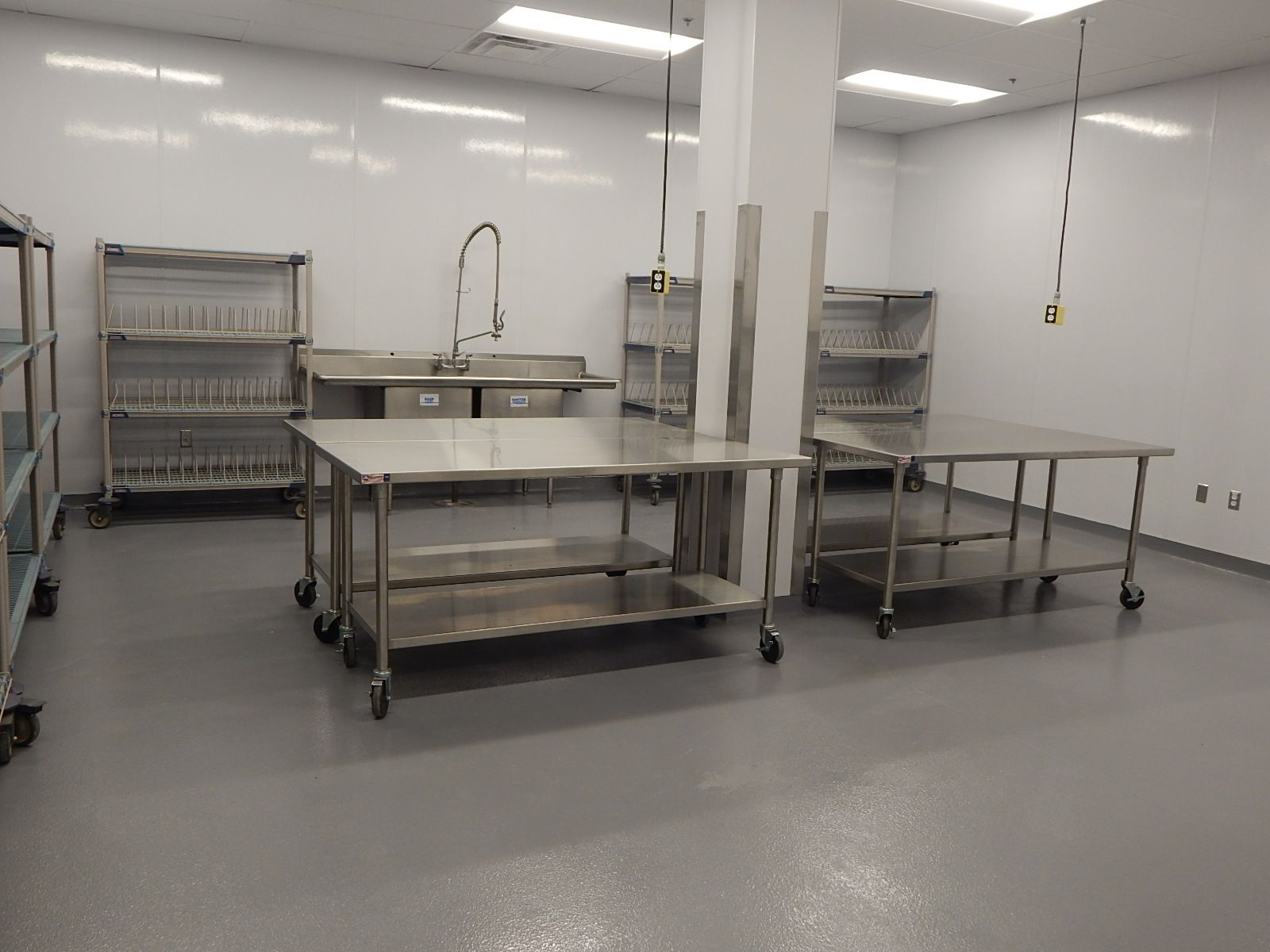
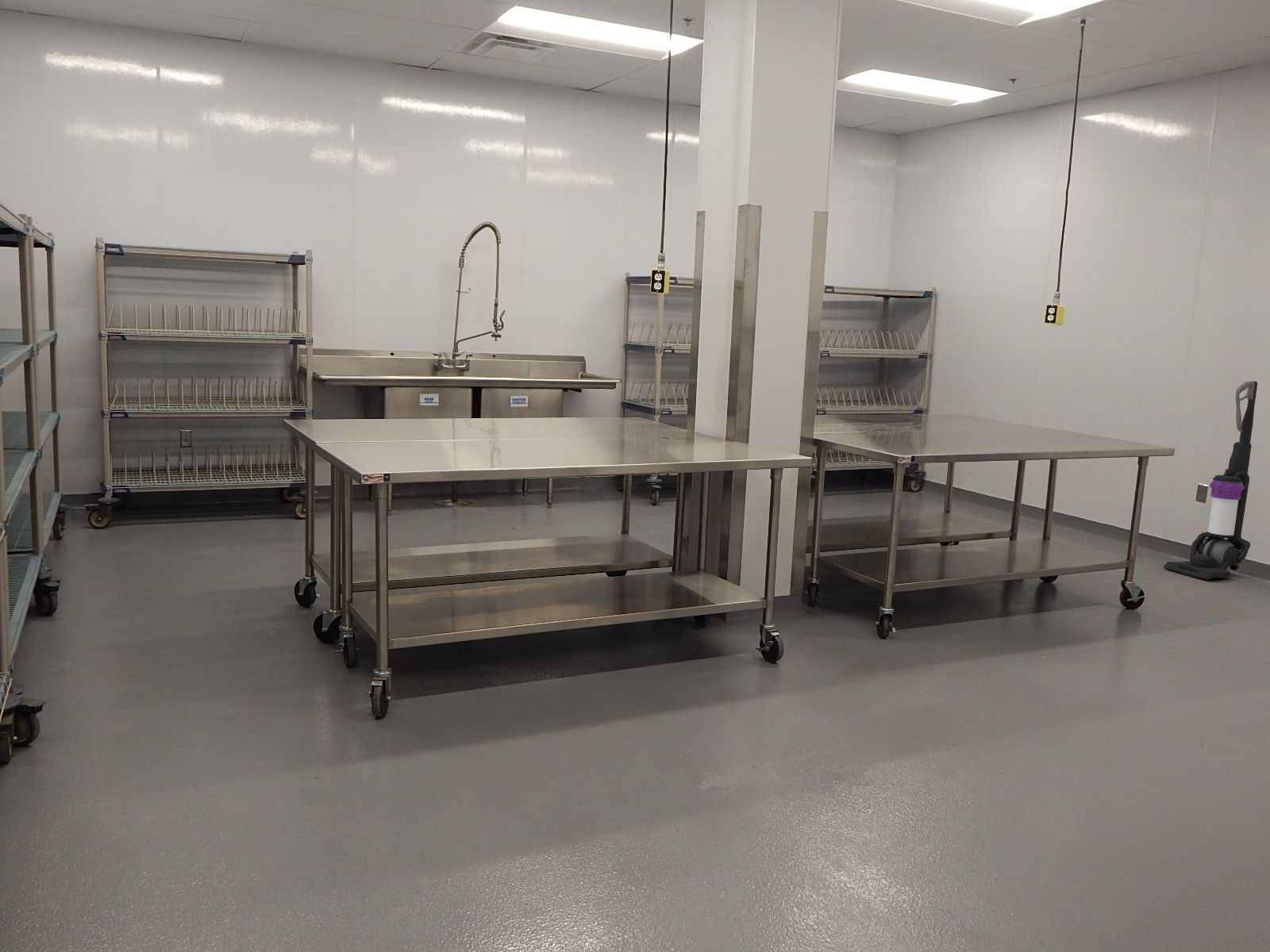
+ vacuum cleaner [1163,381,1258,581]
